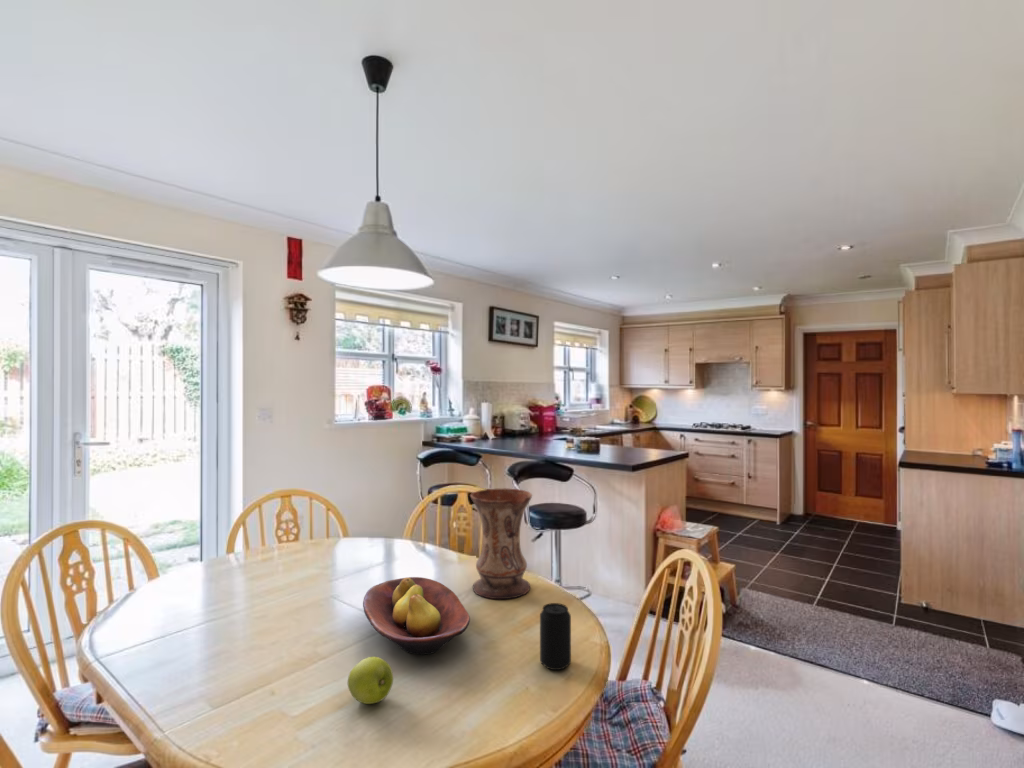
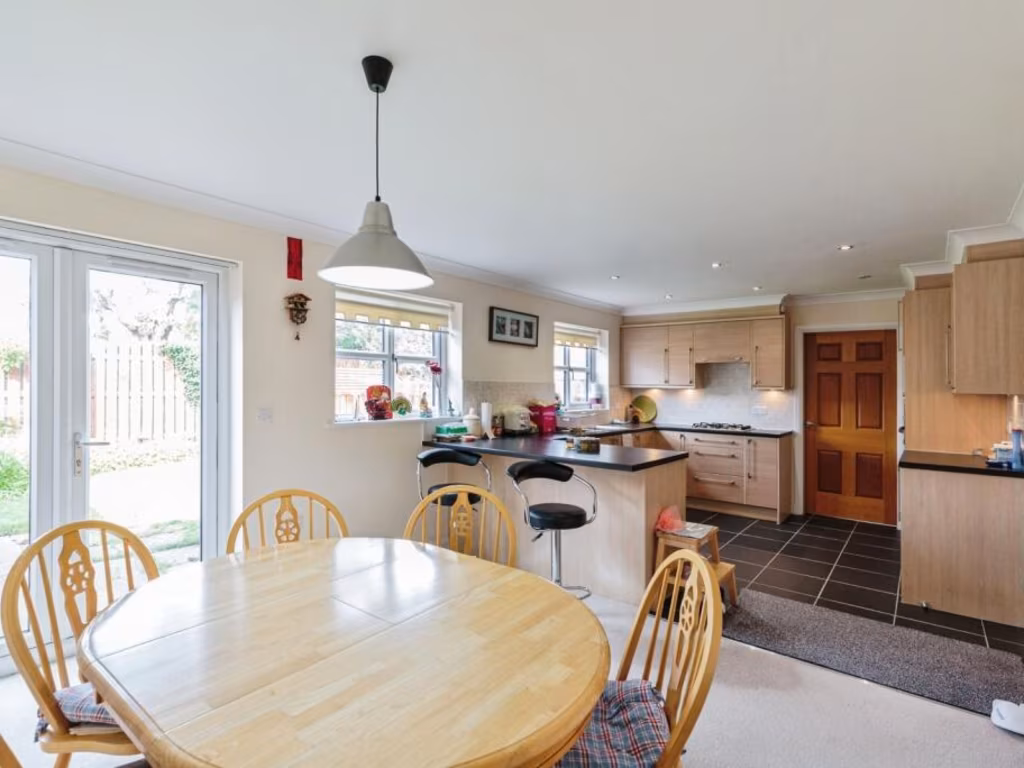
- beverage can [539,602,572,671]
- apple [347,656,394,705]
- vase [469,487,533,600]
- fruit bowl [362,576,471,655]
